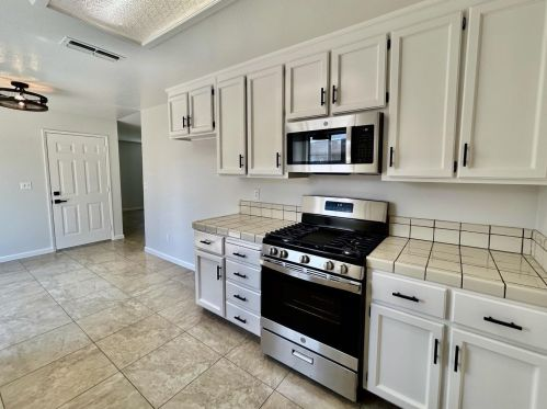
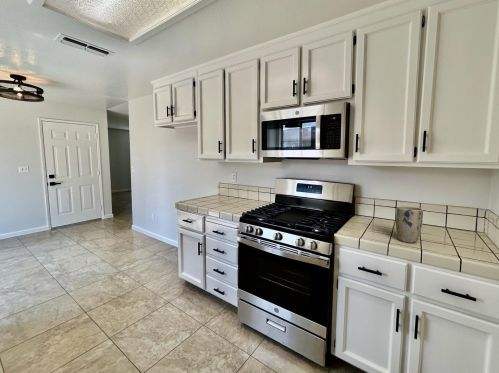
+ plant pot [395,205,424,244]
